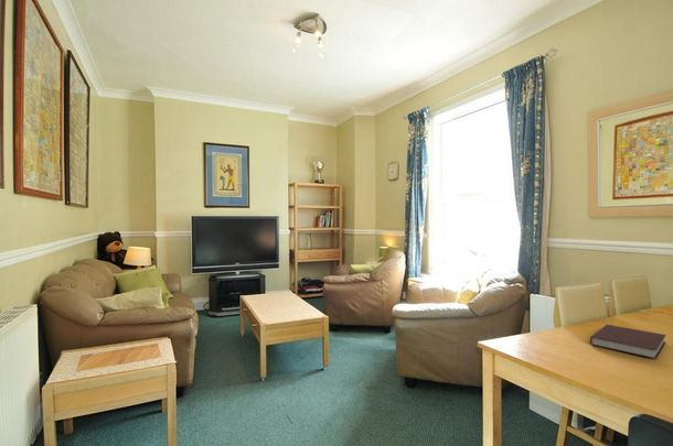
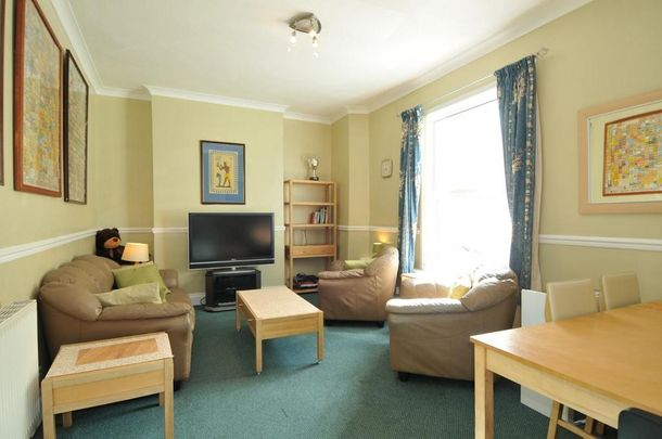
- notebook [589,324,666,360]
